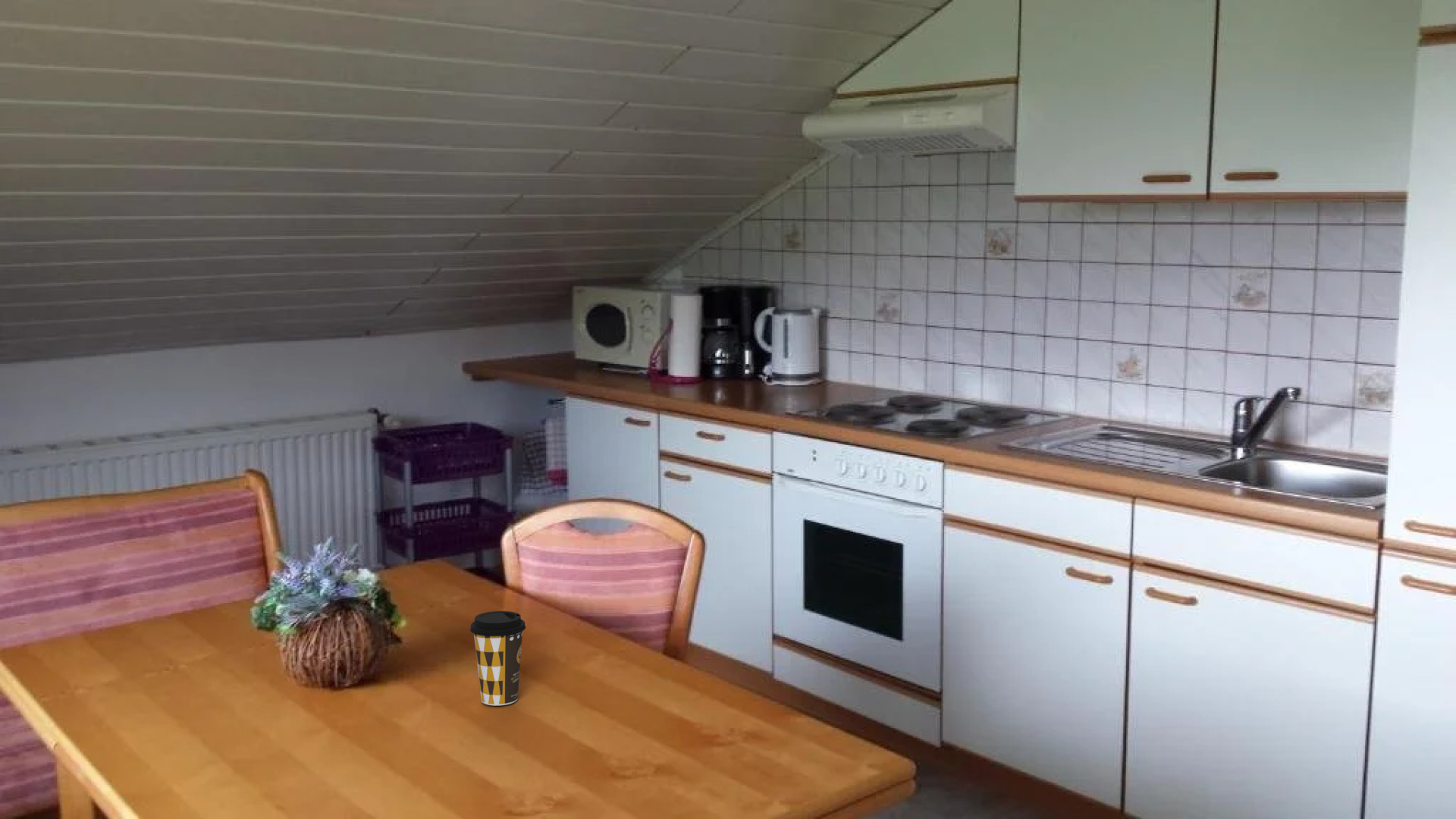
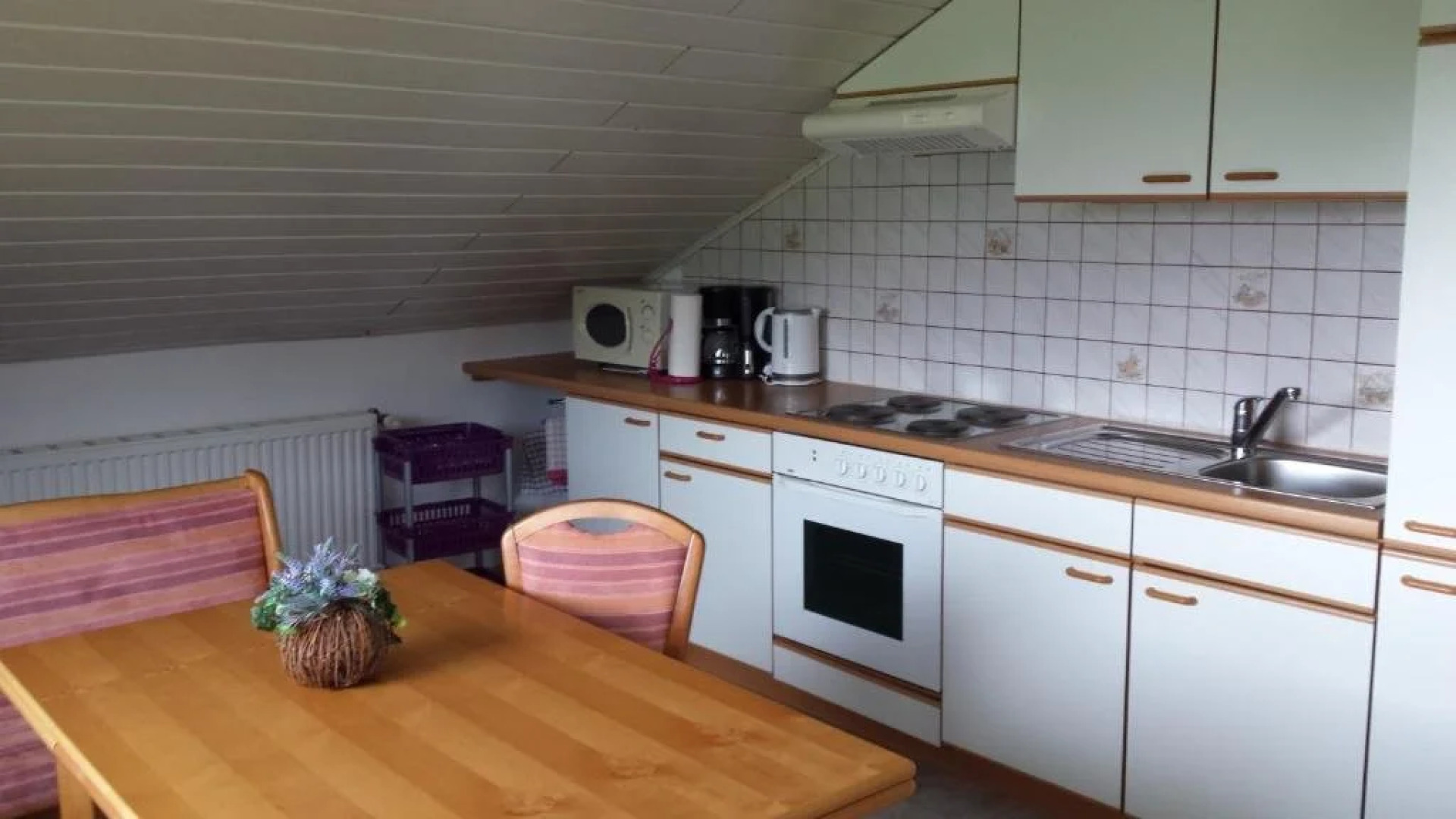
- coffee cup [469,610,526,706]
